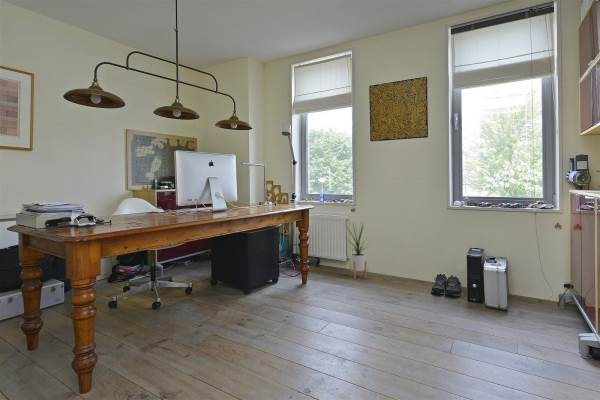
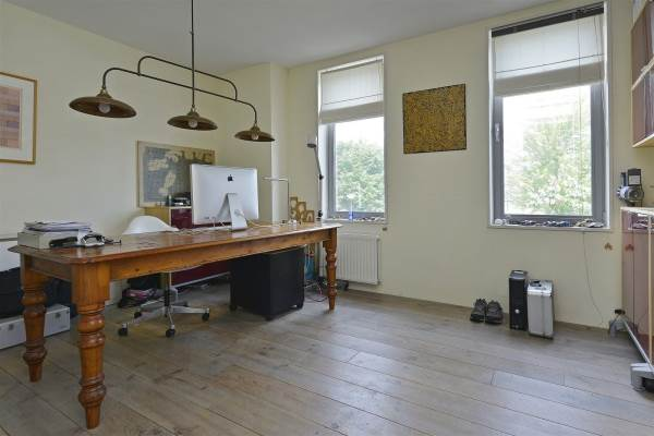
- house plant [343,220,373,280]
